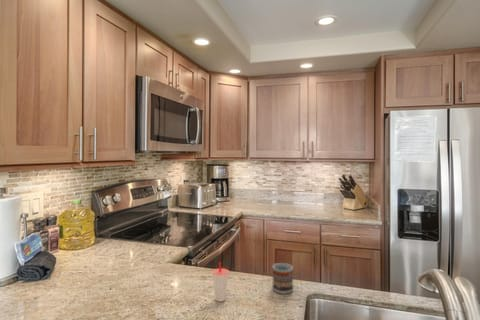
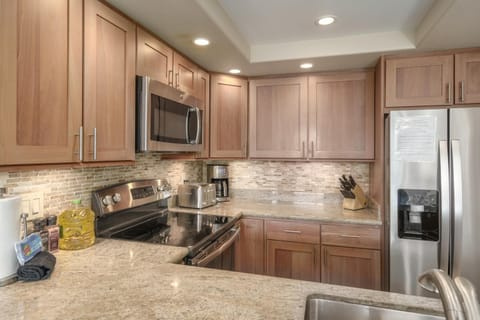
- cup [271,262,294,295]
- cup [211,261,230,303]
